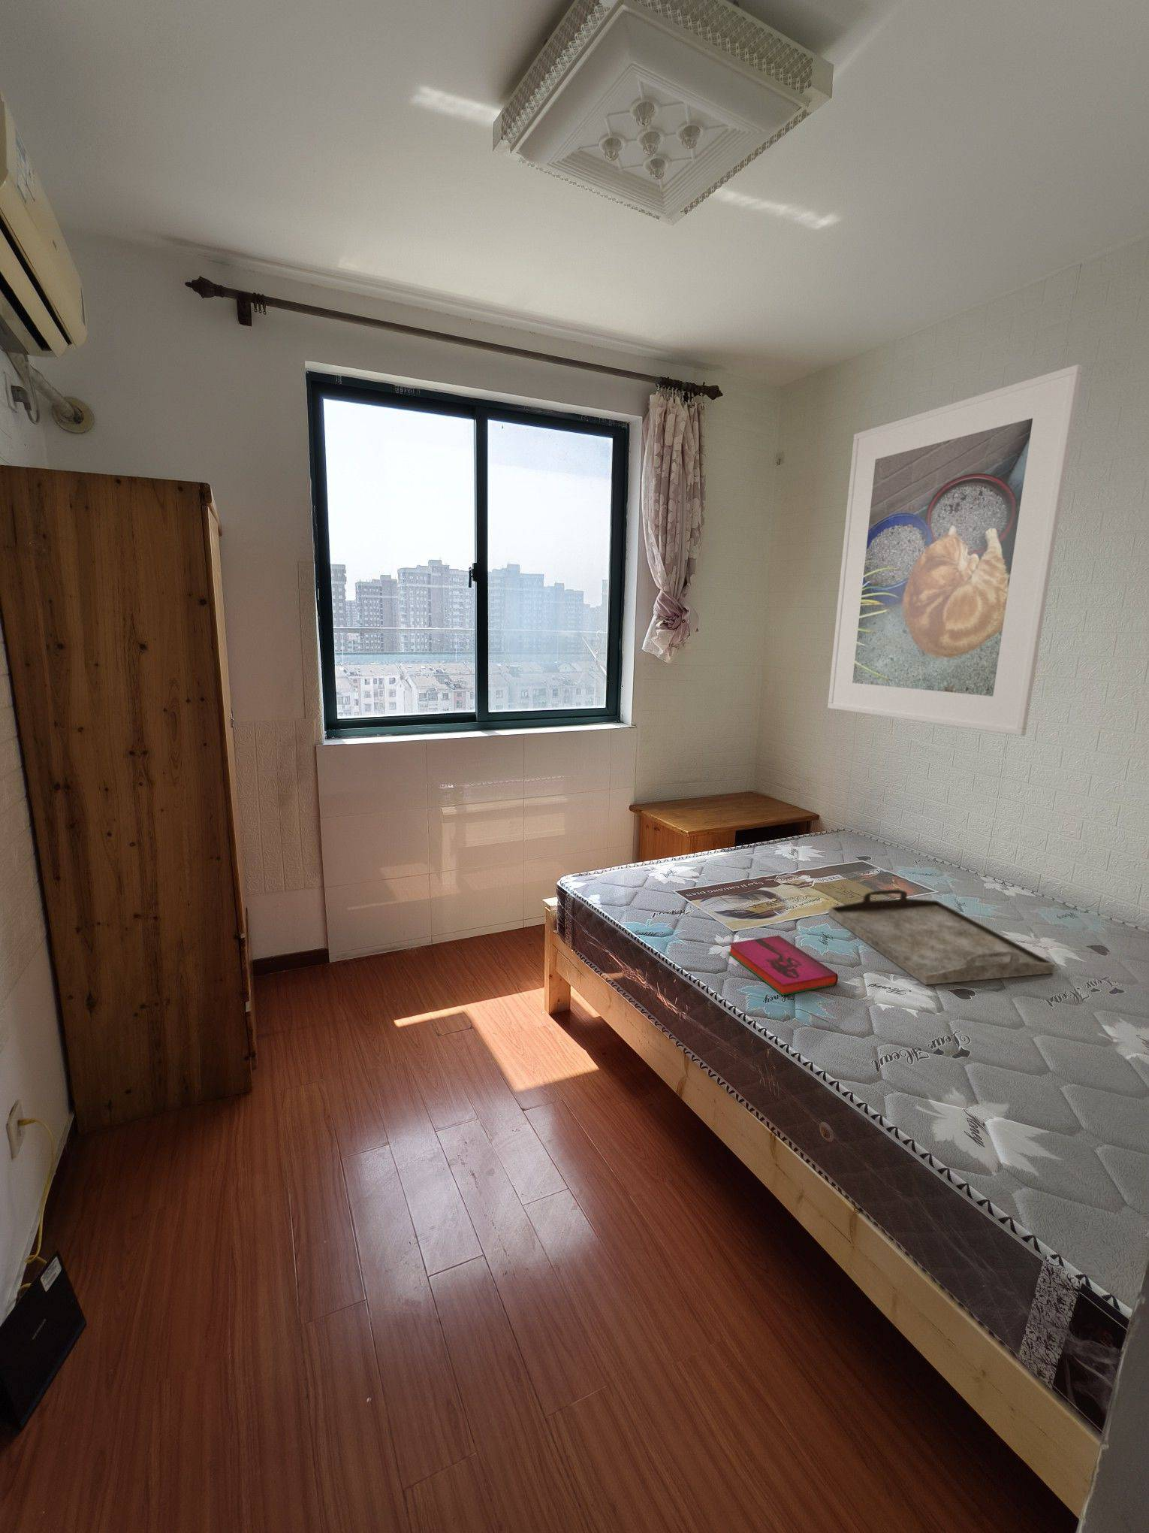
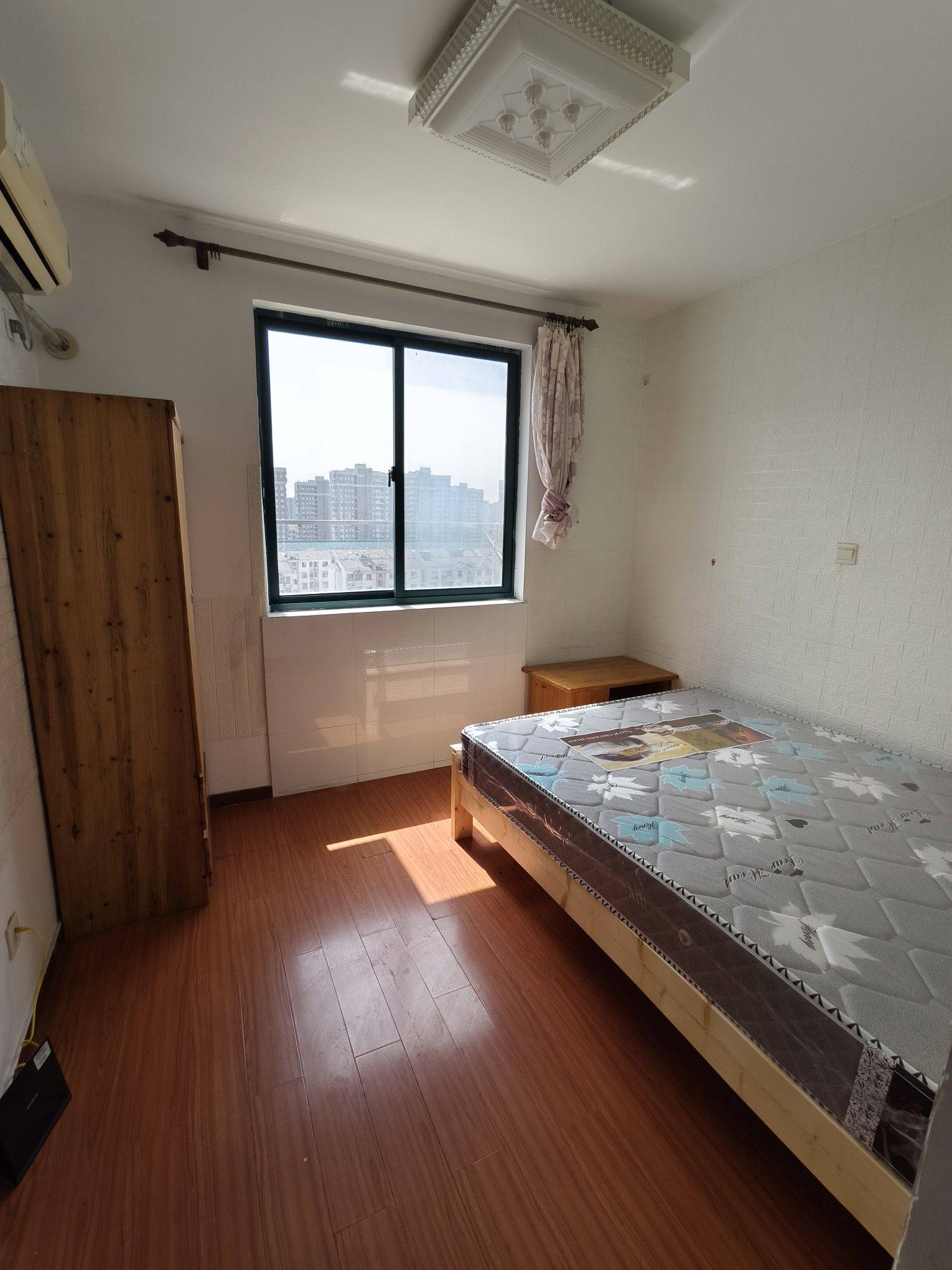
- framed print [827,363,1083,736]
- hardback book [728,934,839,996]
- serving tray [828,888,1056,986]
